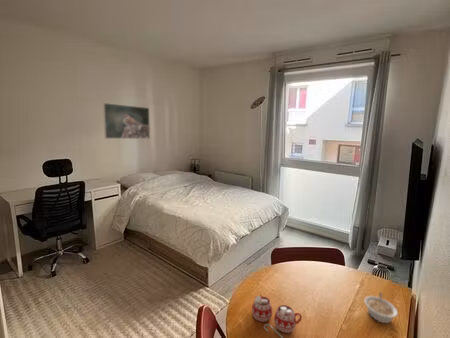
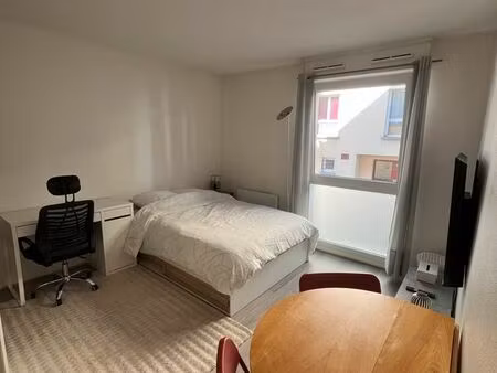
- mug [251,293,303,338]
- legume [363,291,399,324]
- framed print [102,102,151,140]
